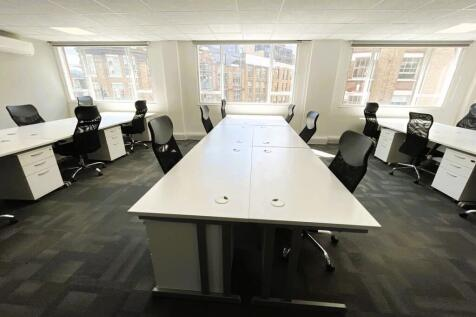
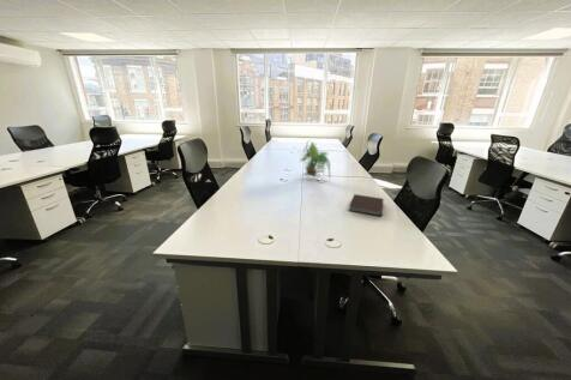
+ plant [299,140,332,182]
+ notebook [348,193,384,217]
